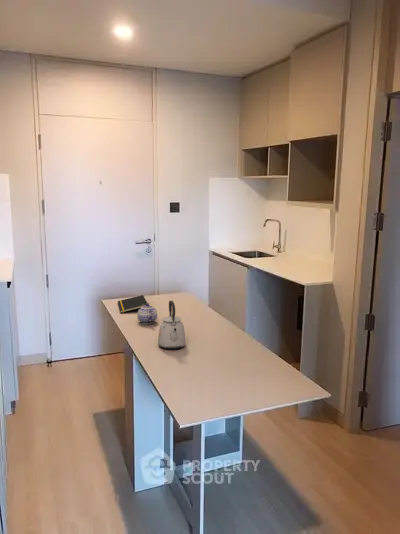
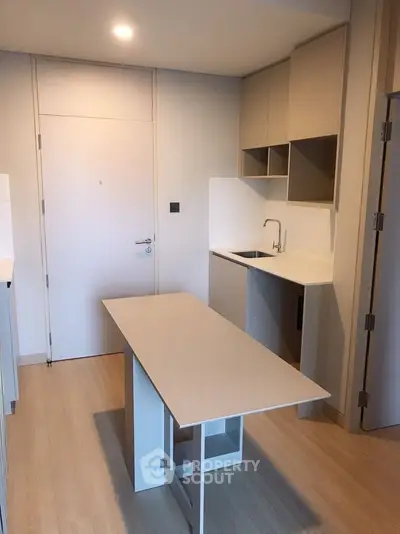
- notepad [117,294,148,314]
- teapot [136,302,158,325]
- kettle [157,300,186,351]
